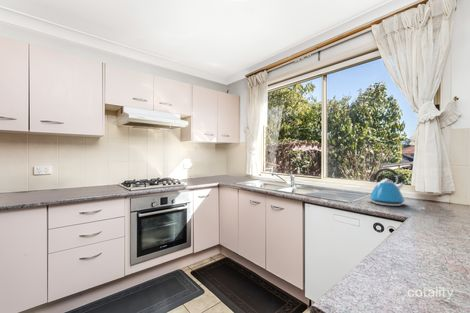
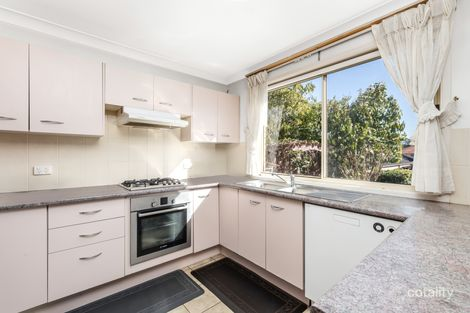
- kettle [367,167,406,207]
